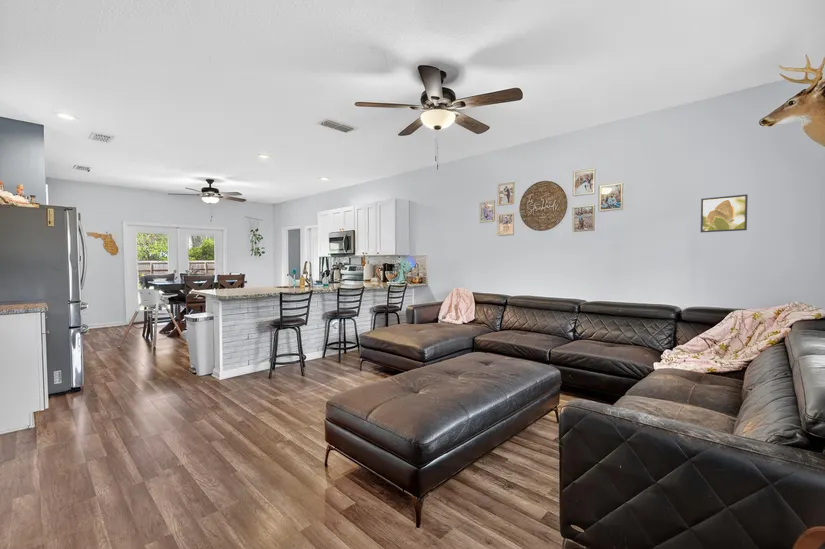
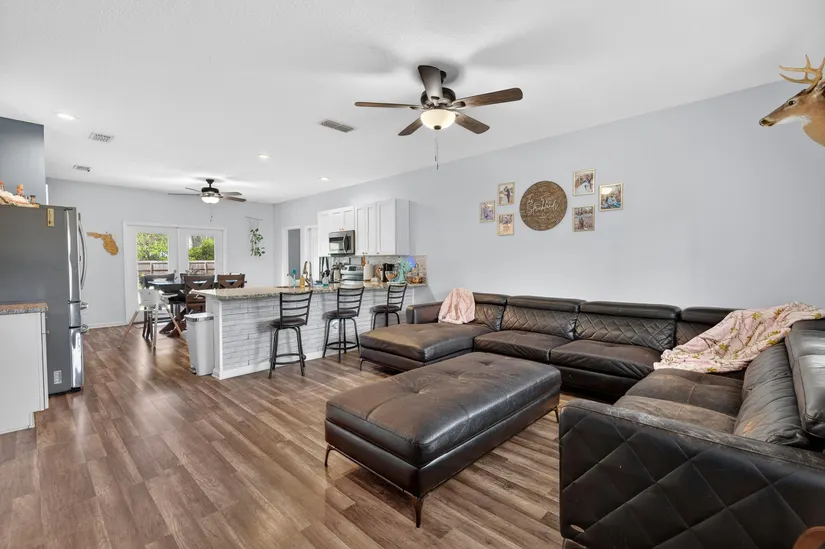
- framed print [700,193,749,233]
